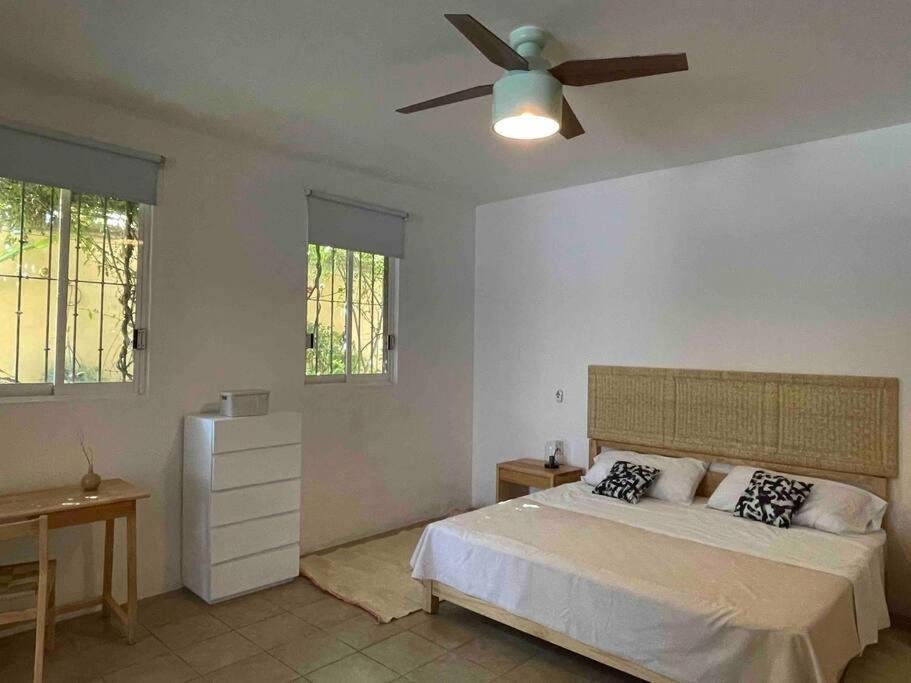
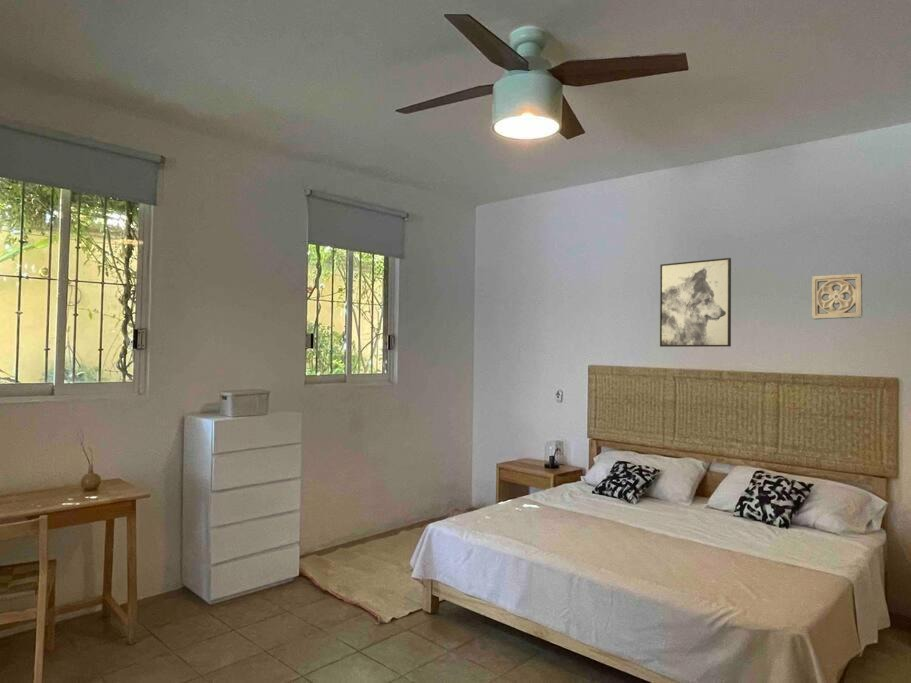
+ wall art [659,257,732,348]
+ wall ornament [811,272,863,320]
